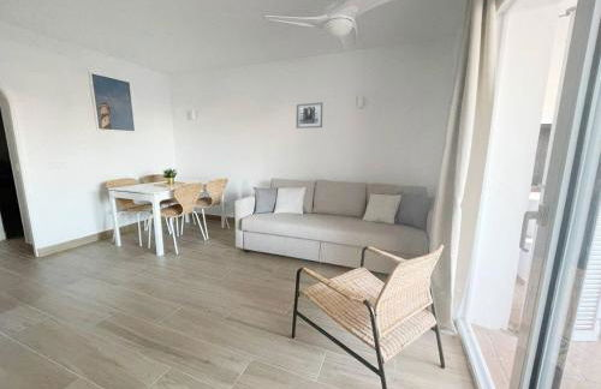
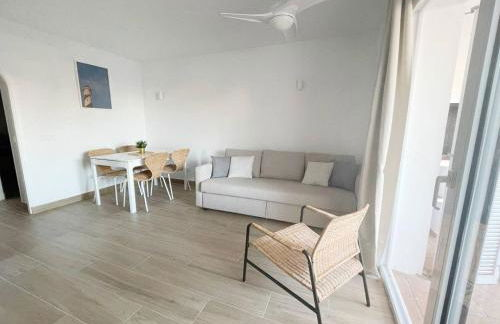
- wall art [294,101,323,130]
